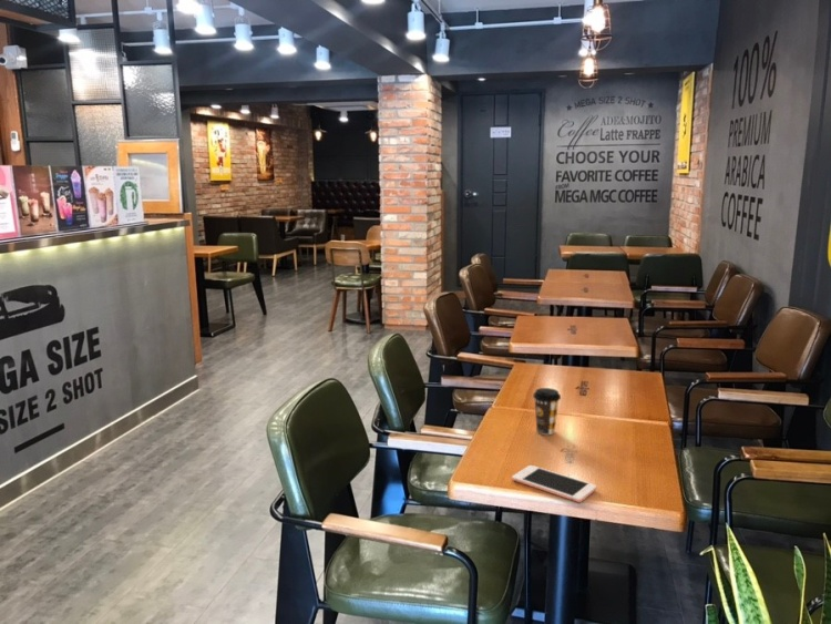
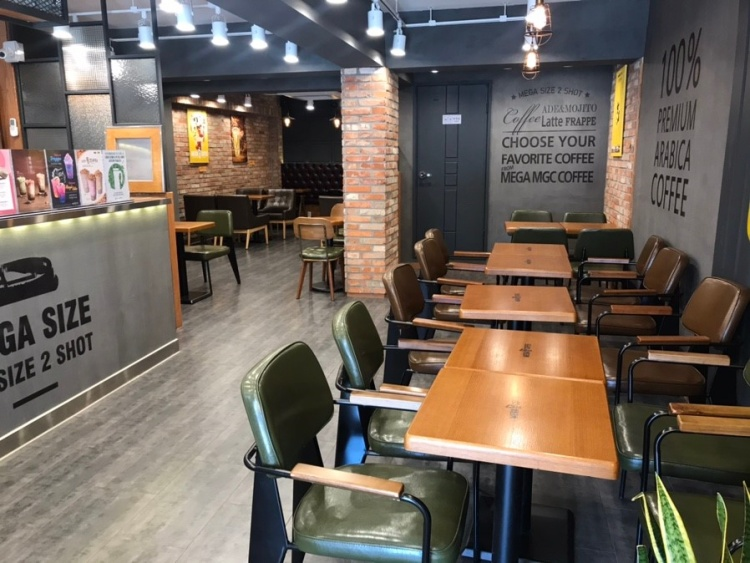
- coffee cup [532,387,562,436]
- cell phone [511,464,597,503]
